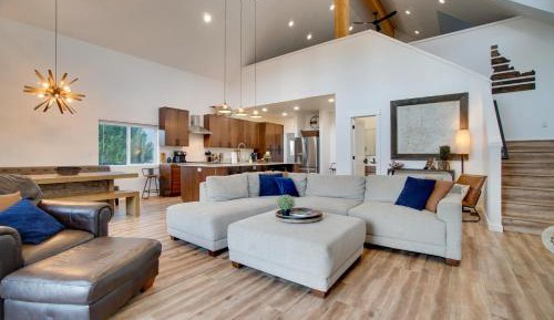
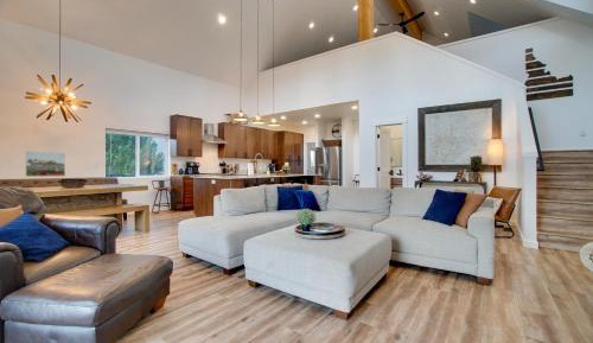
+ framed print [25,150,66,178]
